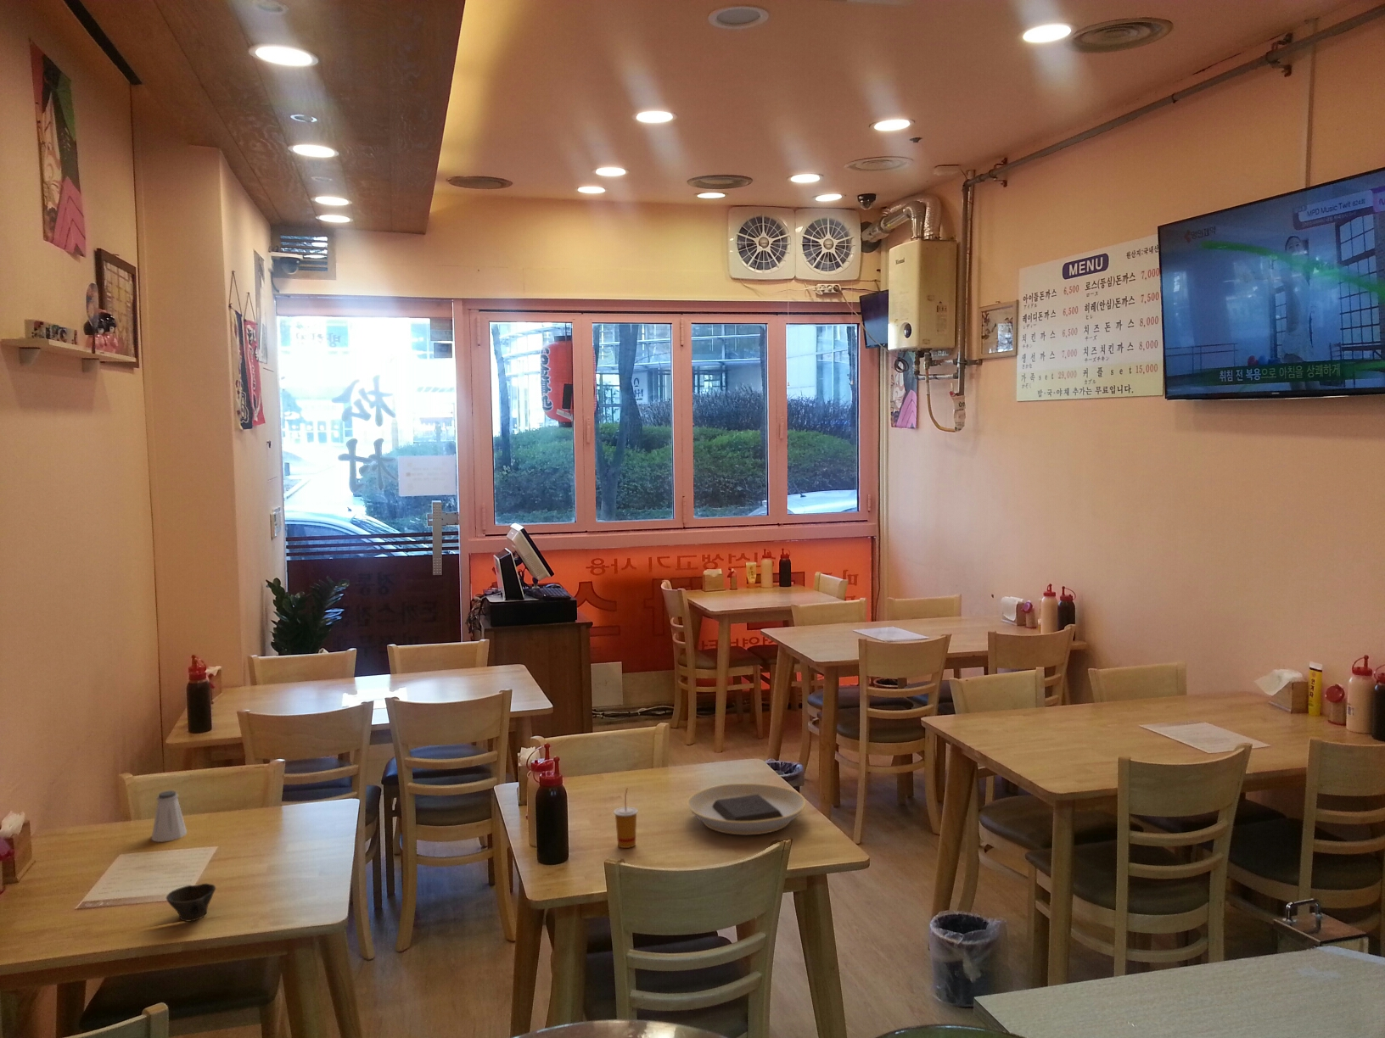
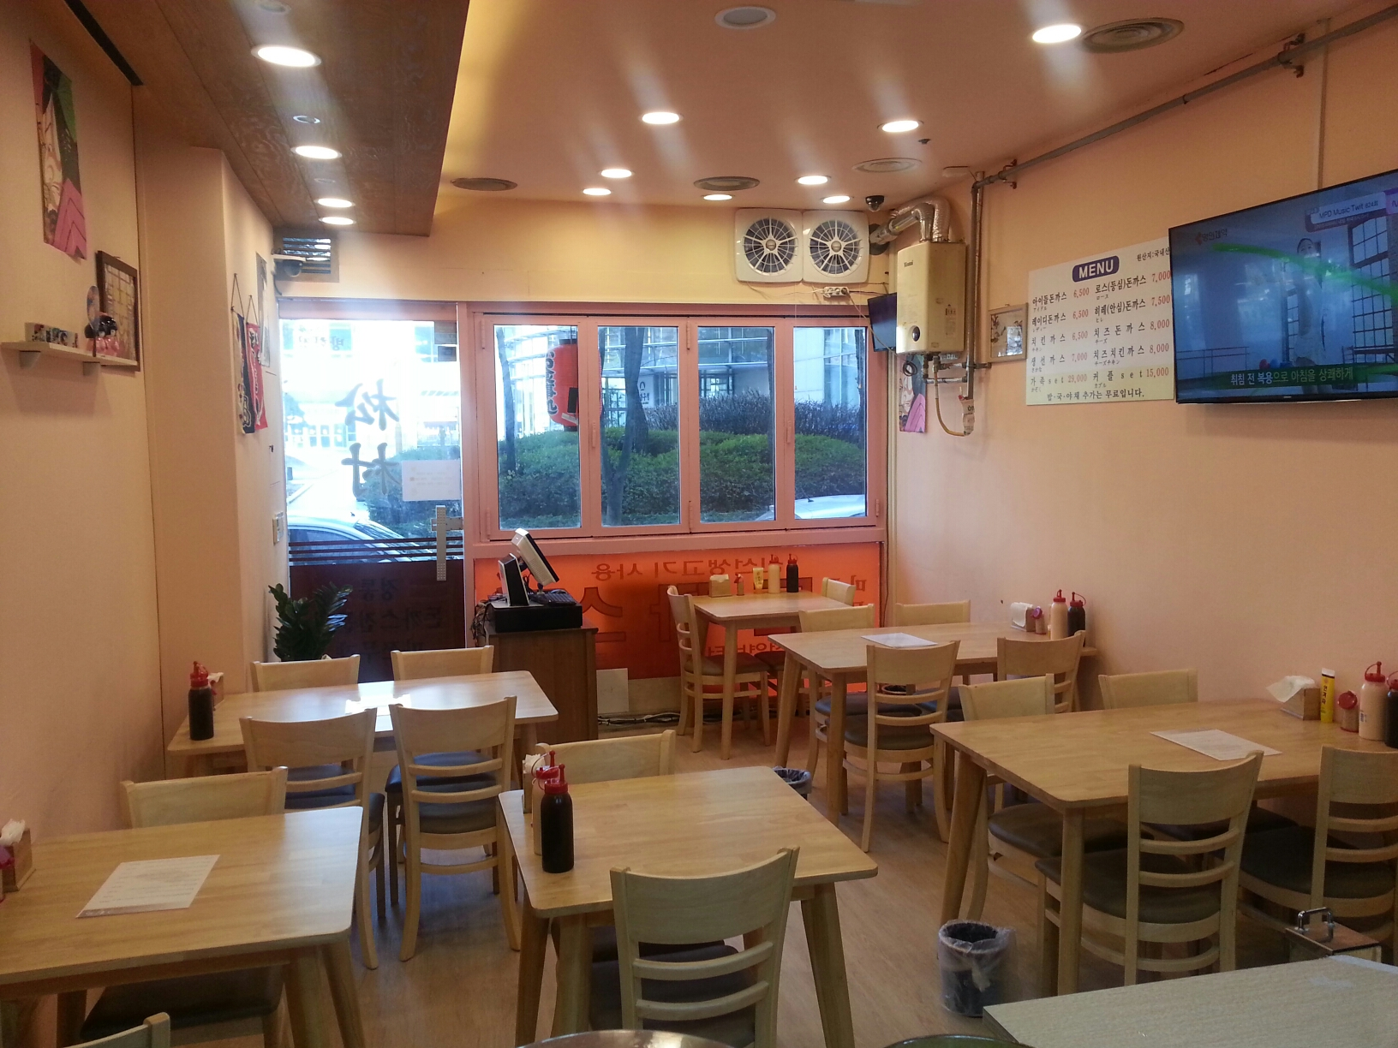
- drinking cup [613,787,639,849]
- saltshaker [150,789,188,843]
- plate [686,783,806,835]
- cup [166,883,216,921]
